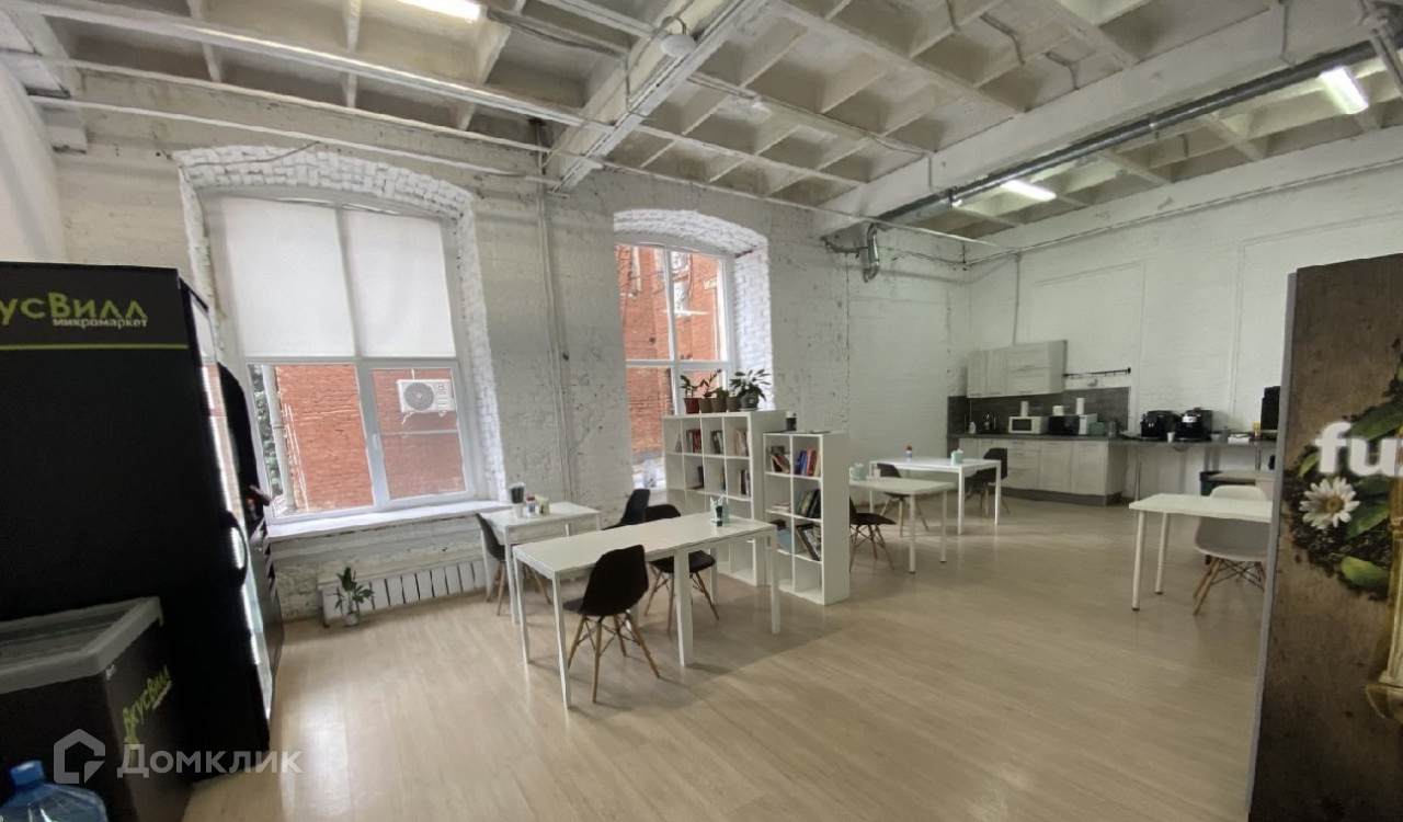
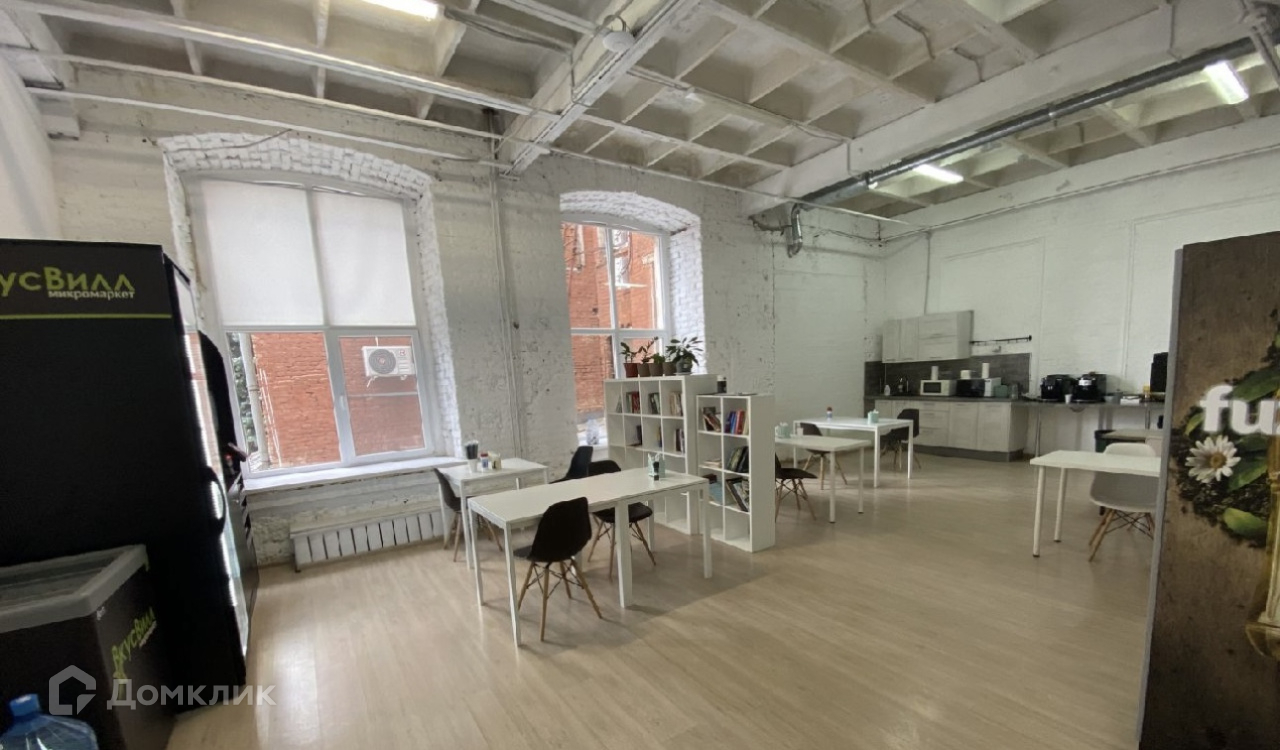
- potted plant [327,566,377,627]
